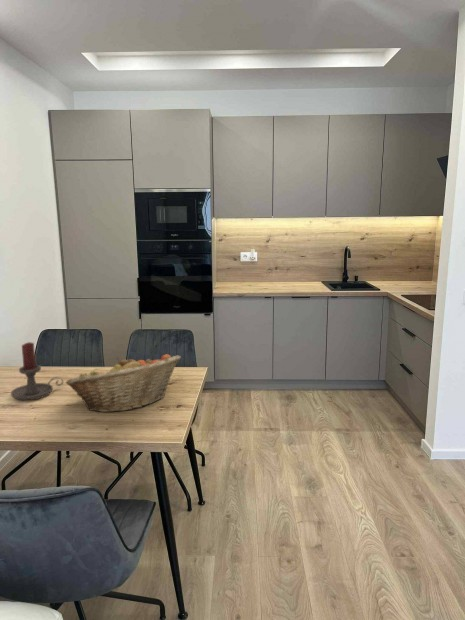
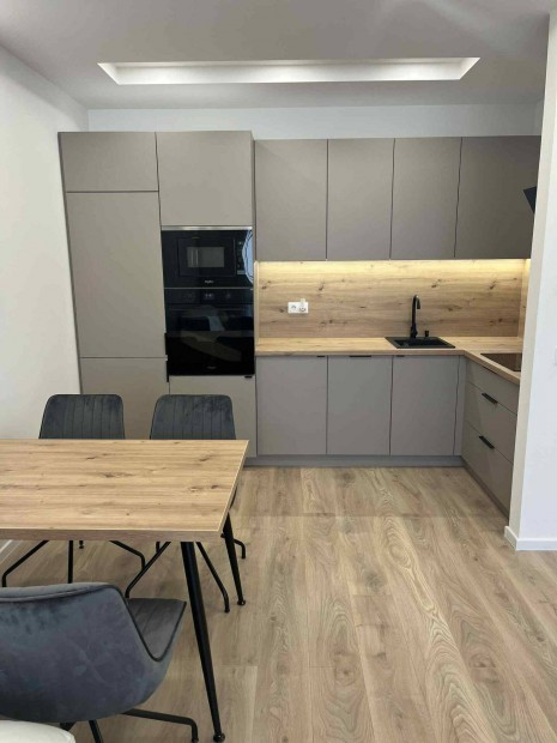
- fruit basket [65,354,182,413]
- candle holder [10,341,64,401]
